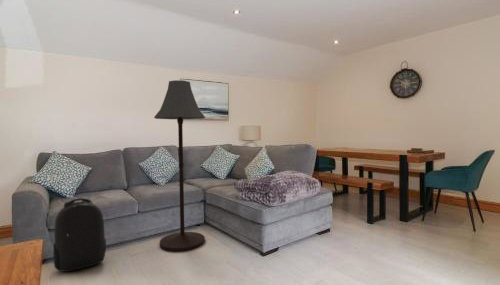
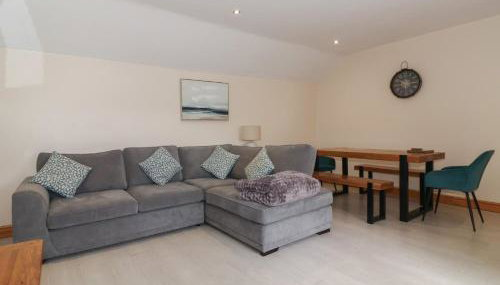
- backpack [52,197,107,273]
- floor lamp [153,79,206,252]
